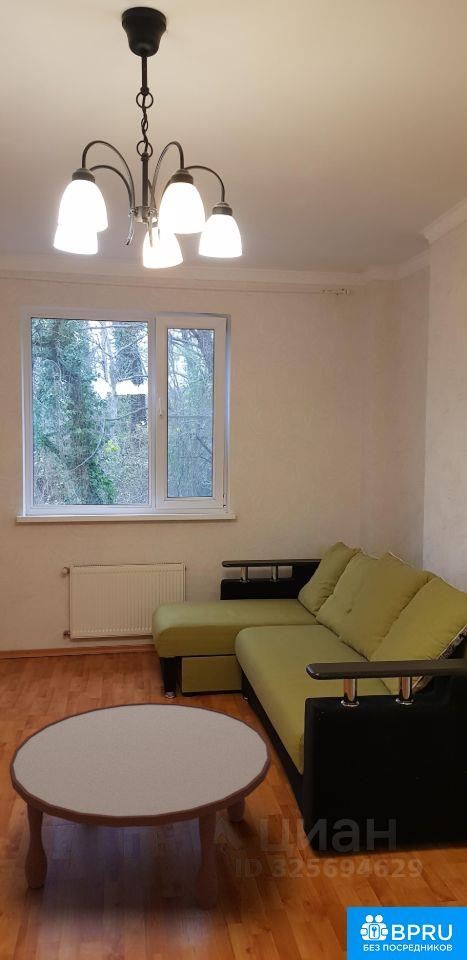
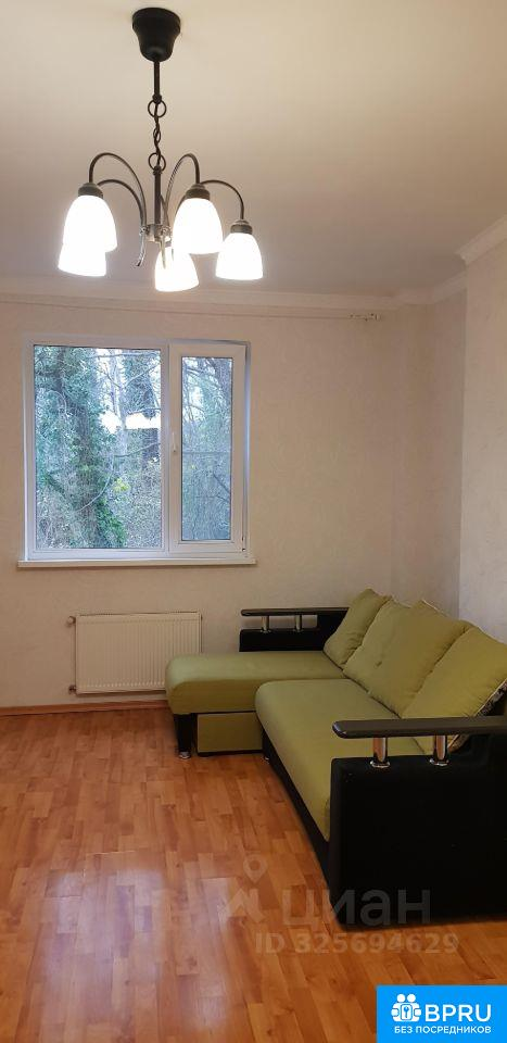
- coffee table [9,701,272,911]
